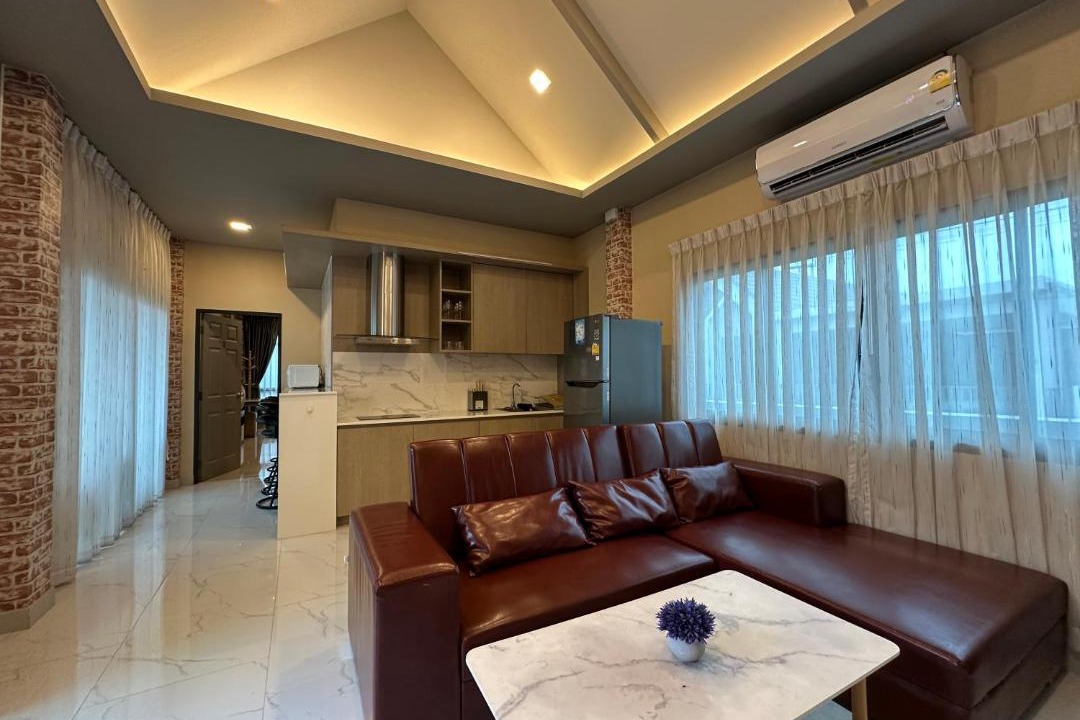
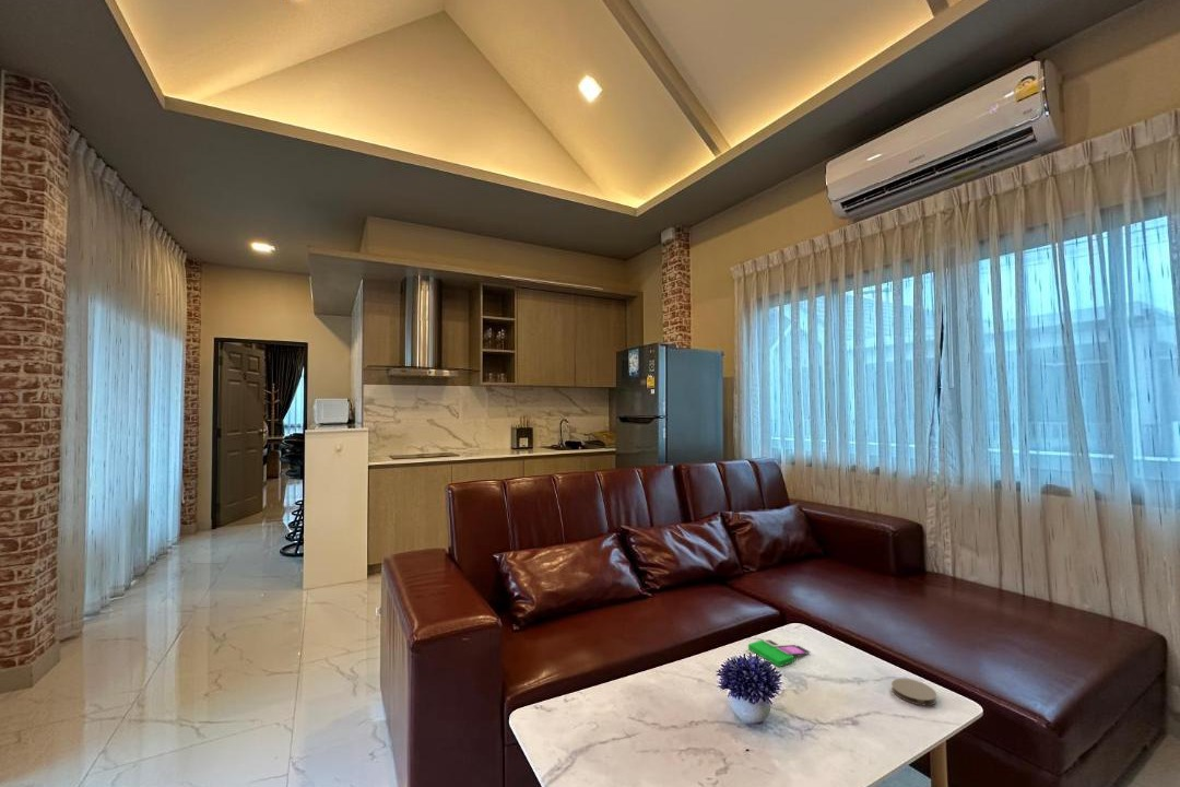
+ coaster [890,678,937,706]
+ smartphone [747,637,811,668]
